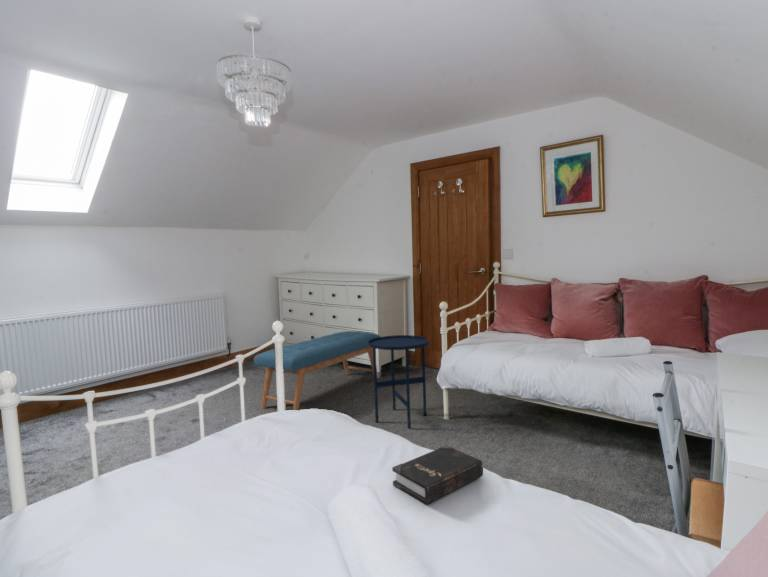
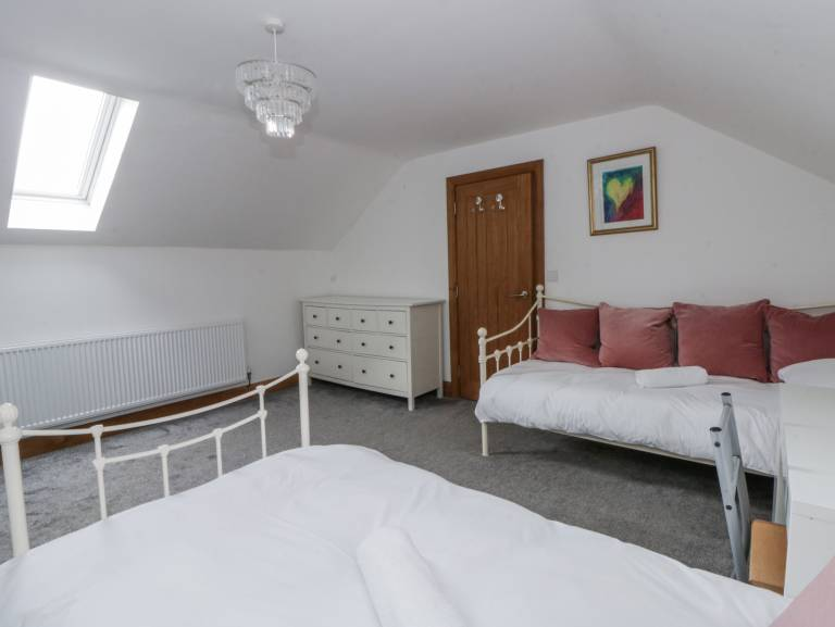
- hardback book [391,444,484,505]
- side table [368,334,431,429]
- bench [253,330,381,411]
